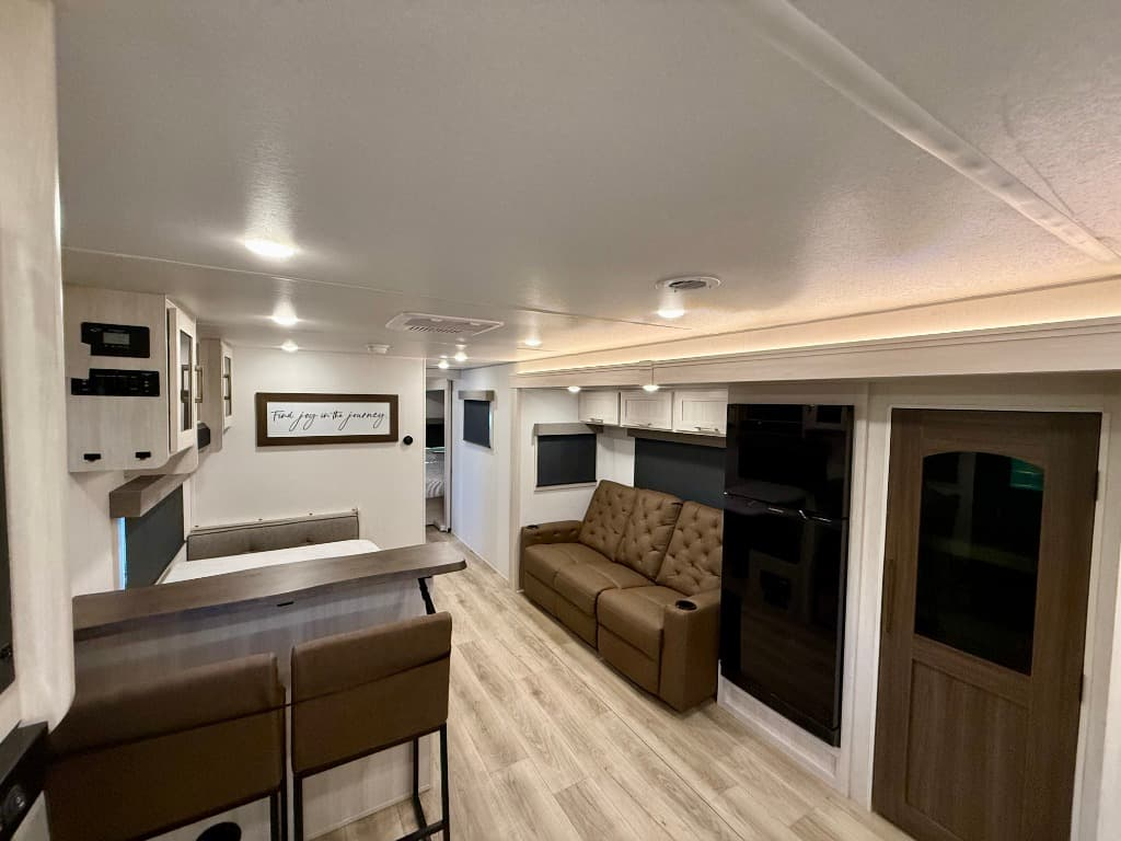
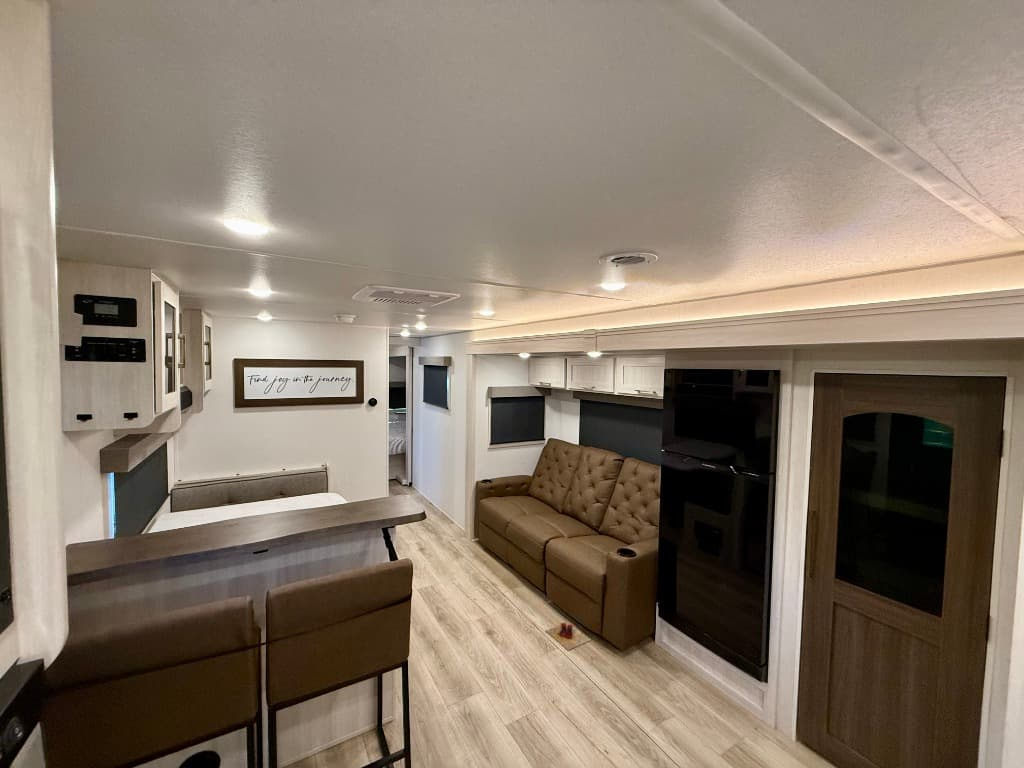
+ slippers [545,621,591,651]
